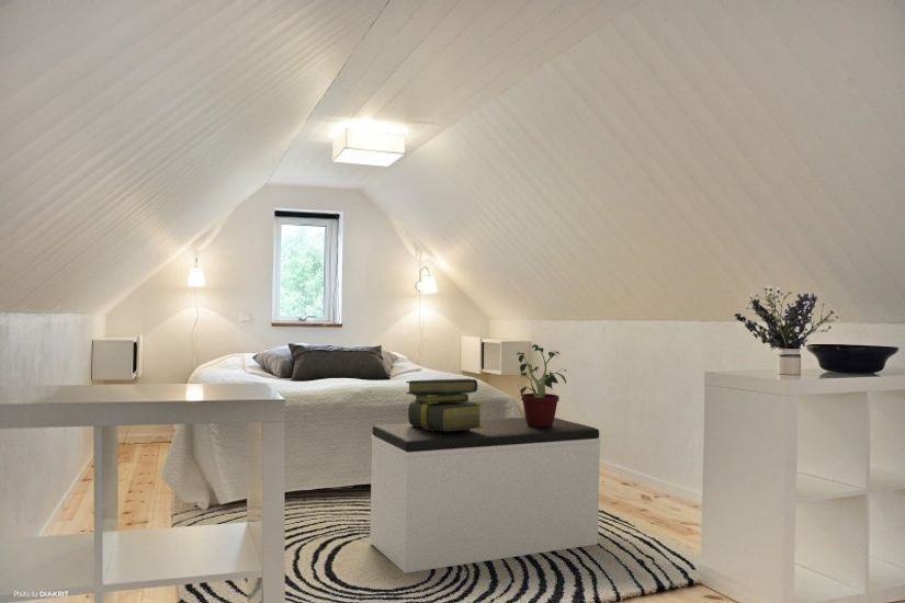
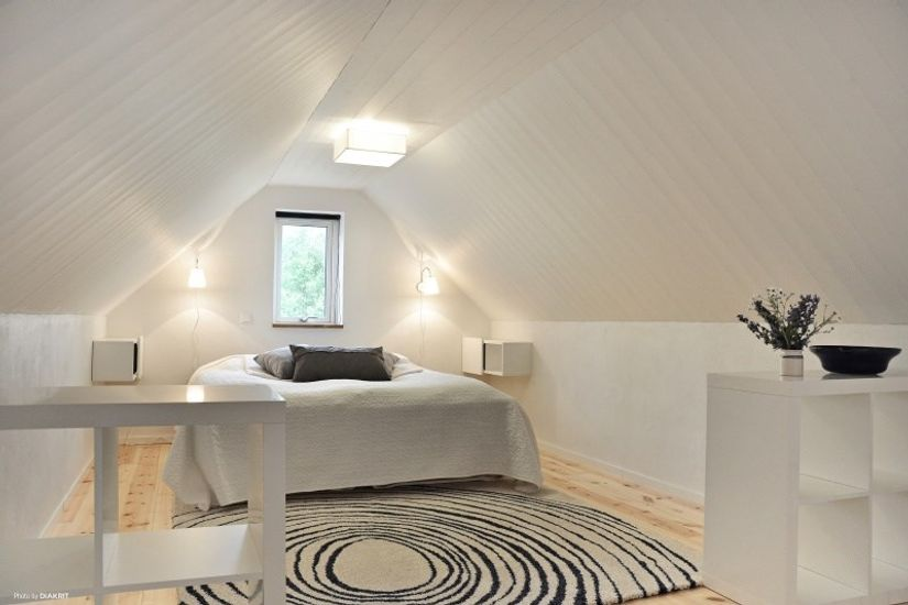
- bench [369,417,601,574]
- stack of books [405,378,484,431]
- potted plant [516,343,568,428]
